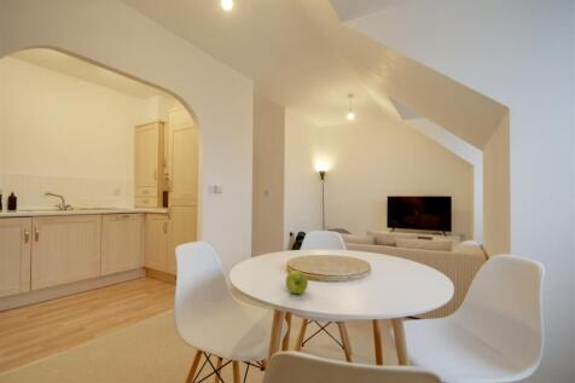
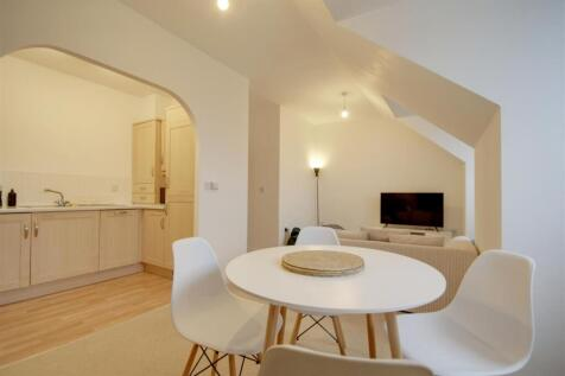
- apple [285,269,309,295]
